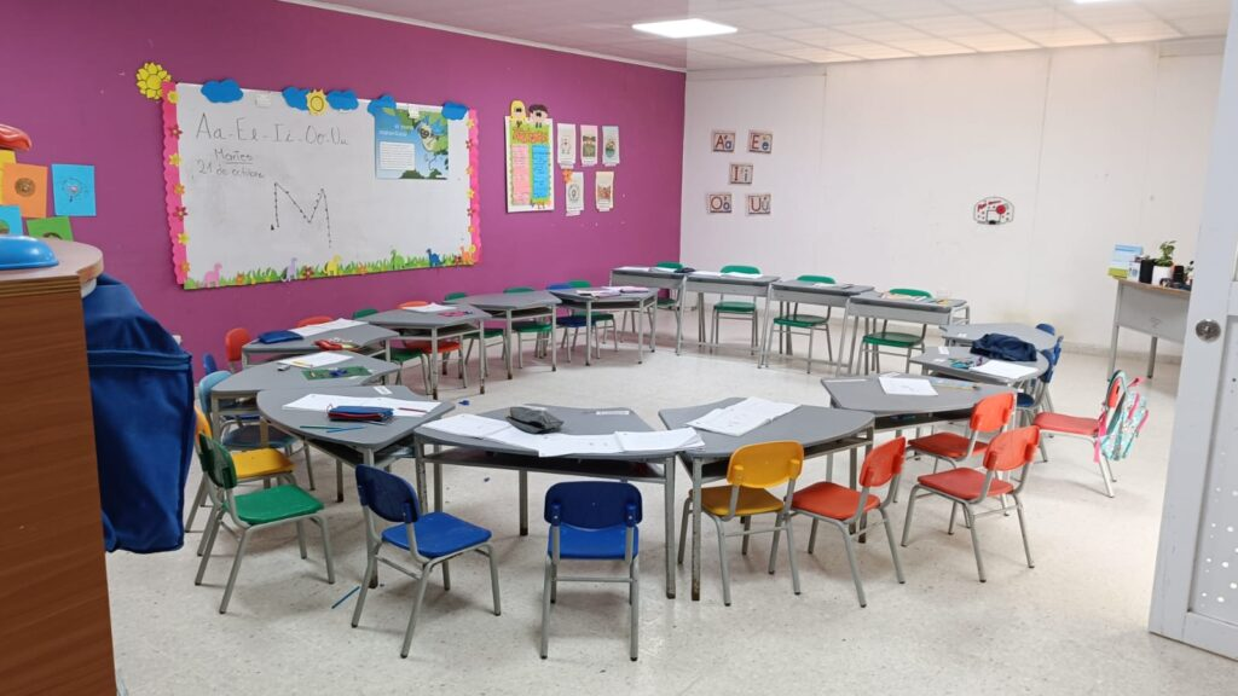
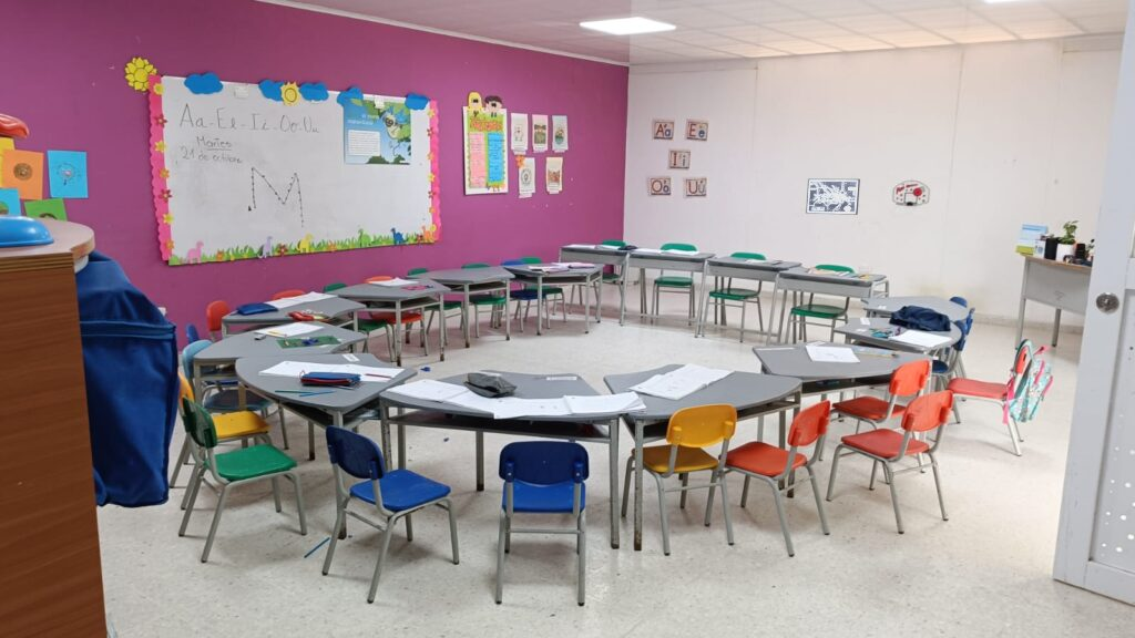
+ wall art [805,177,861,216]
